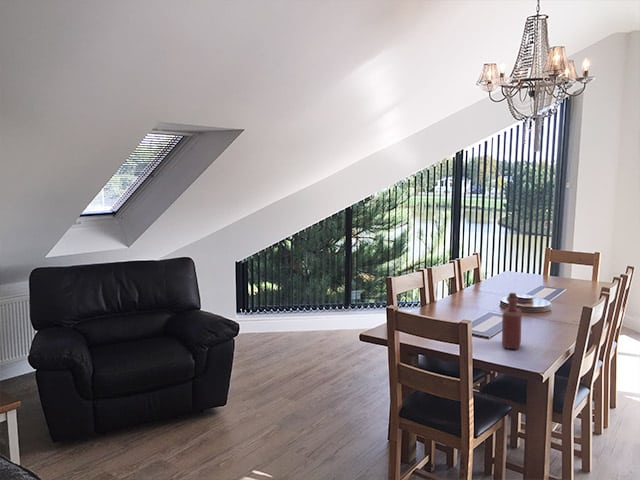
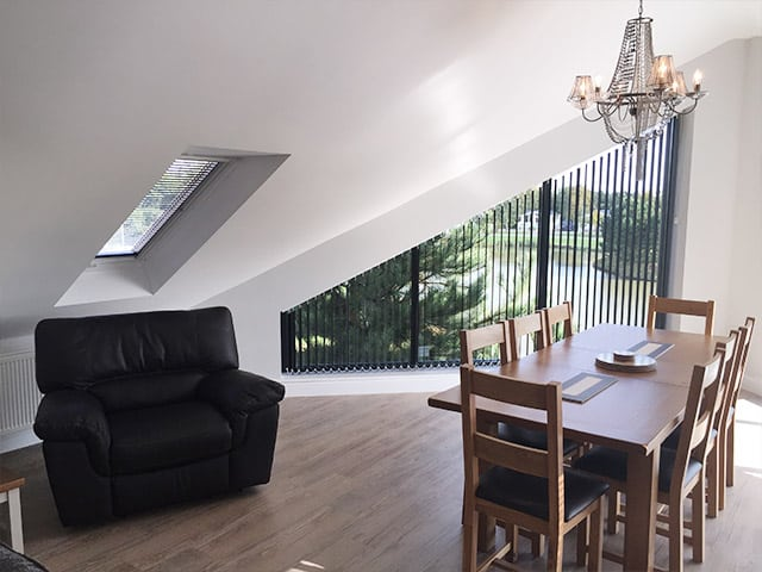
- bottle [501,292,523,350]
